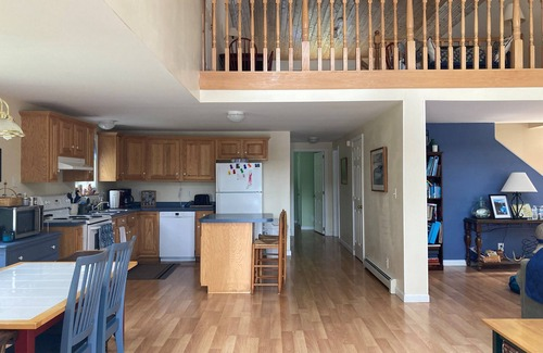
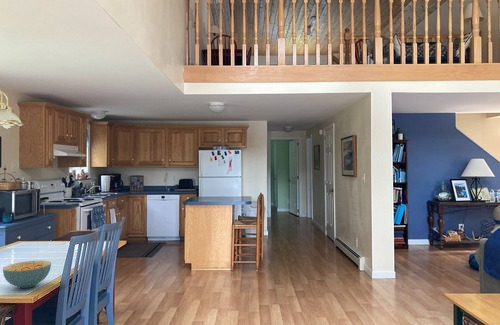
+ cereal bowl [2,259,52,289]
